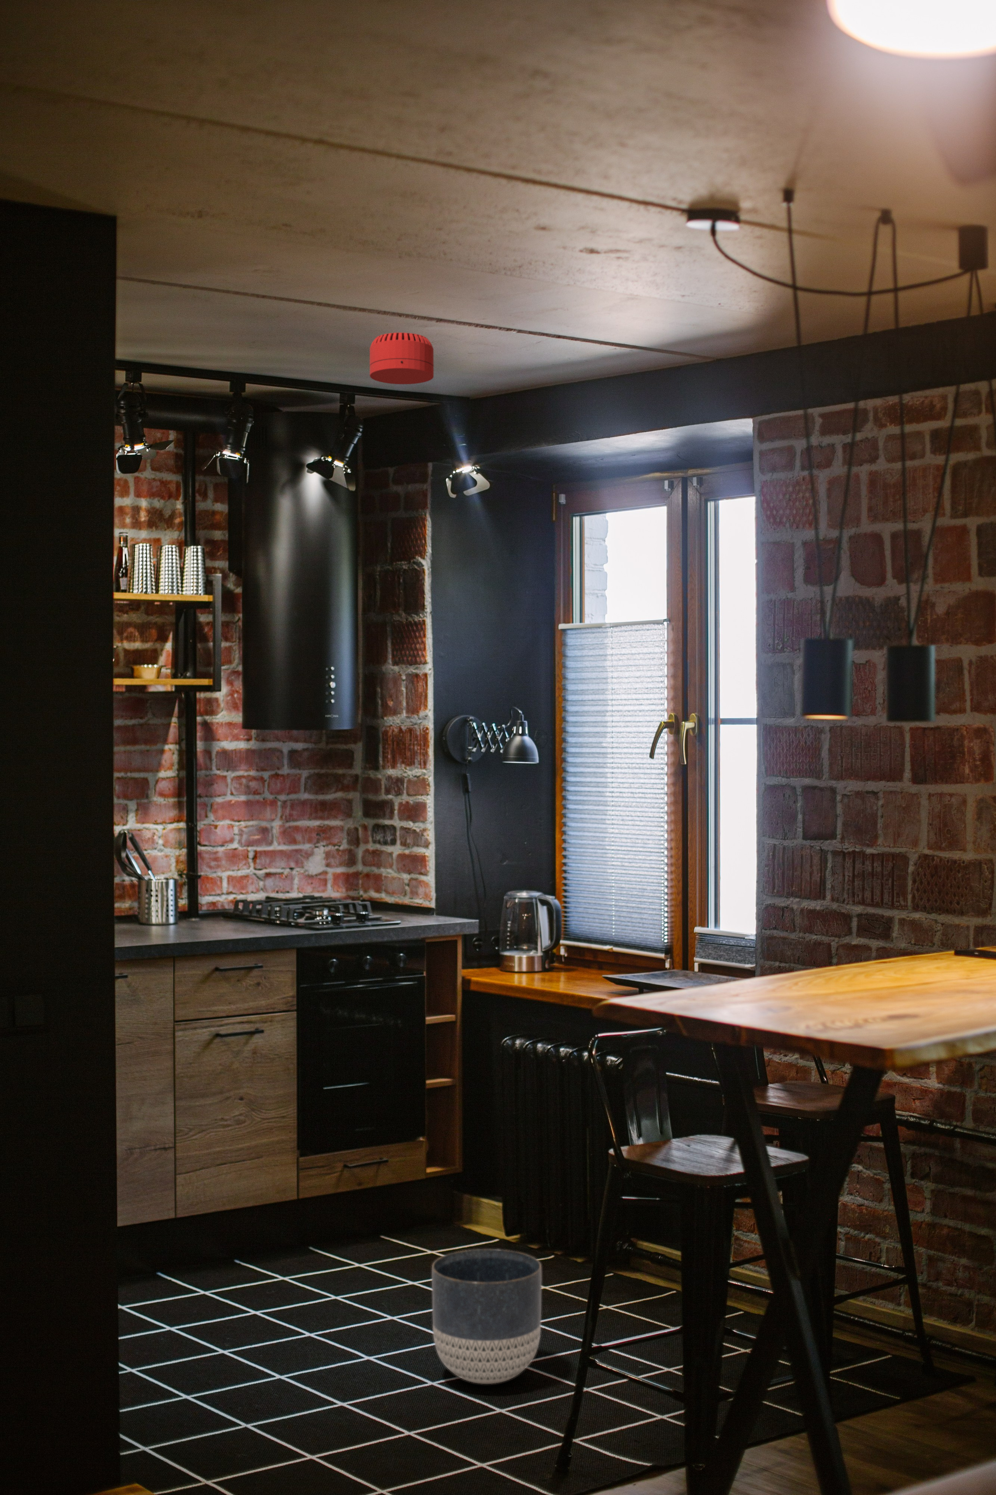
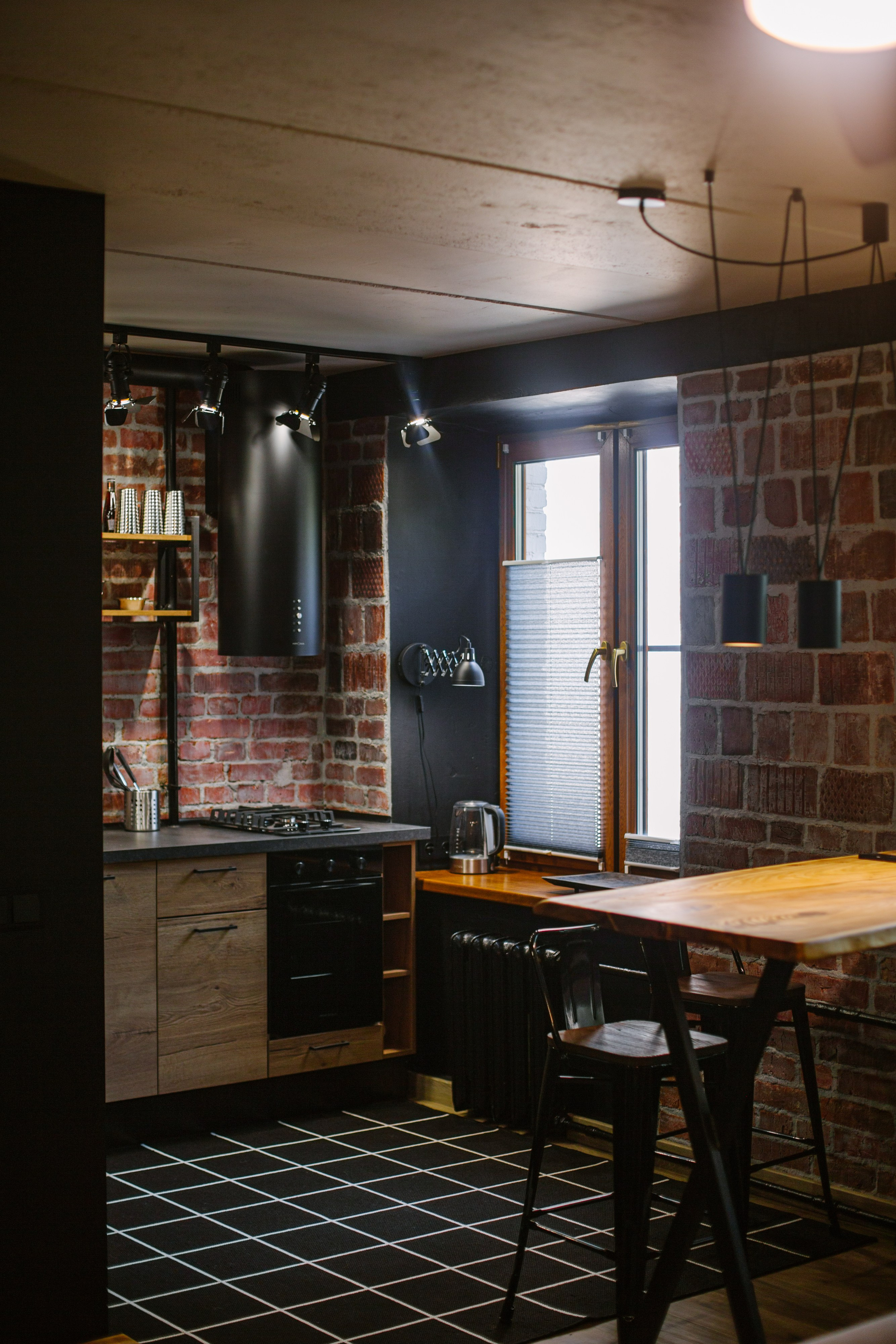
- smoke detector [369,333,435,385]
- planter [431,1248,542,1385]
